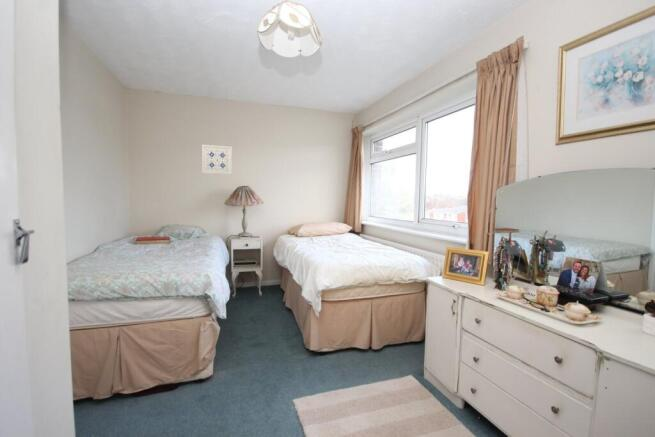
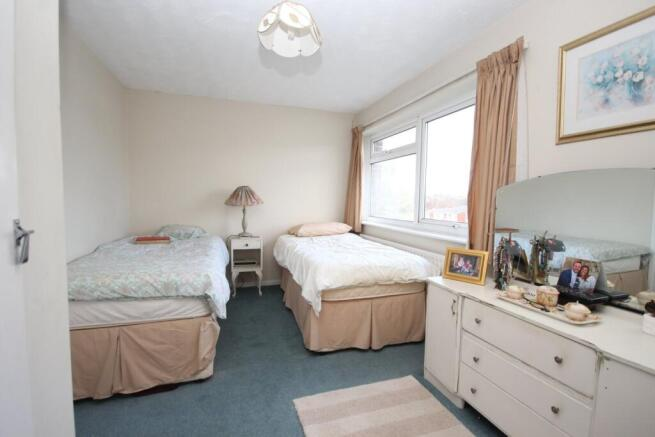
- wall art [201,144,233,176]
